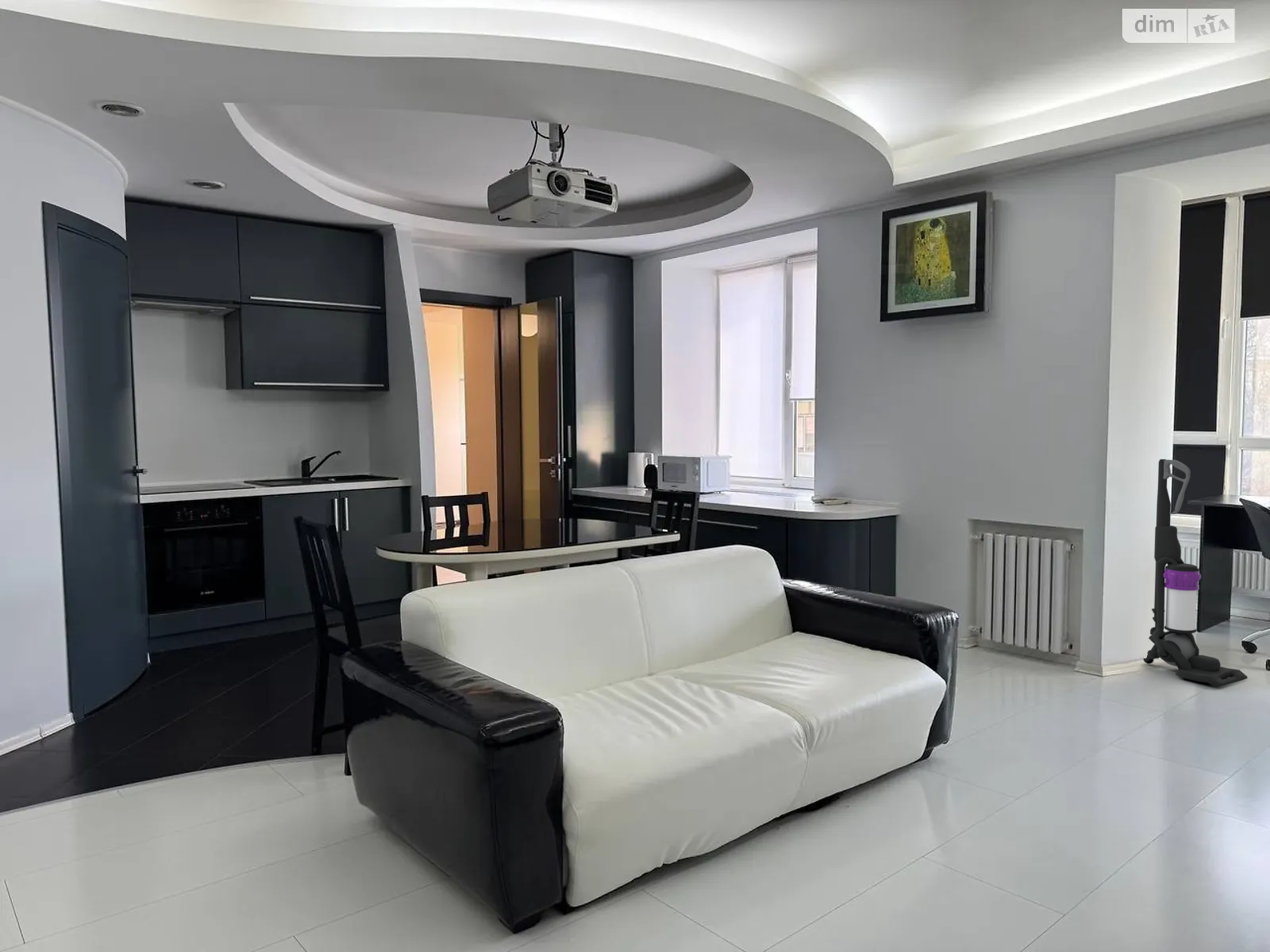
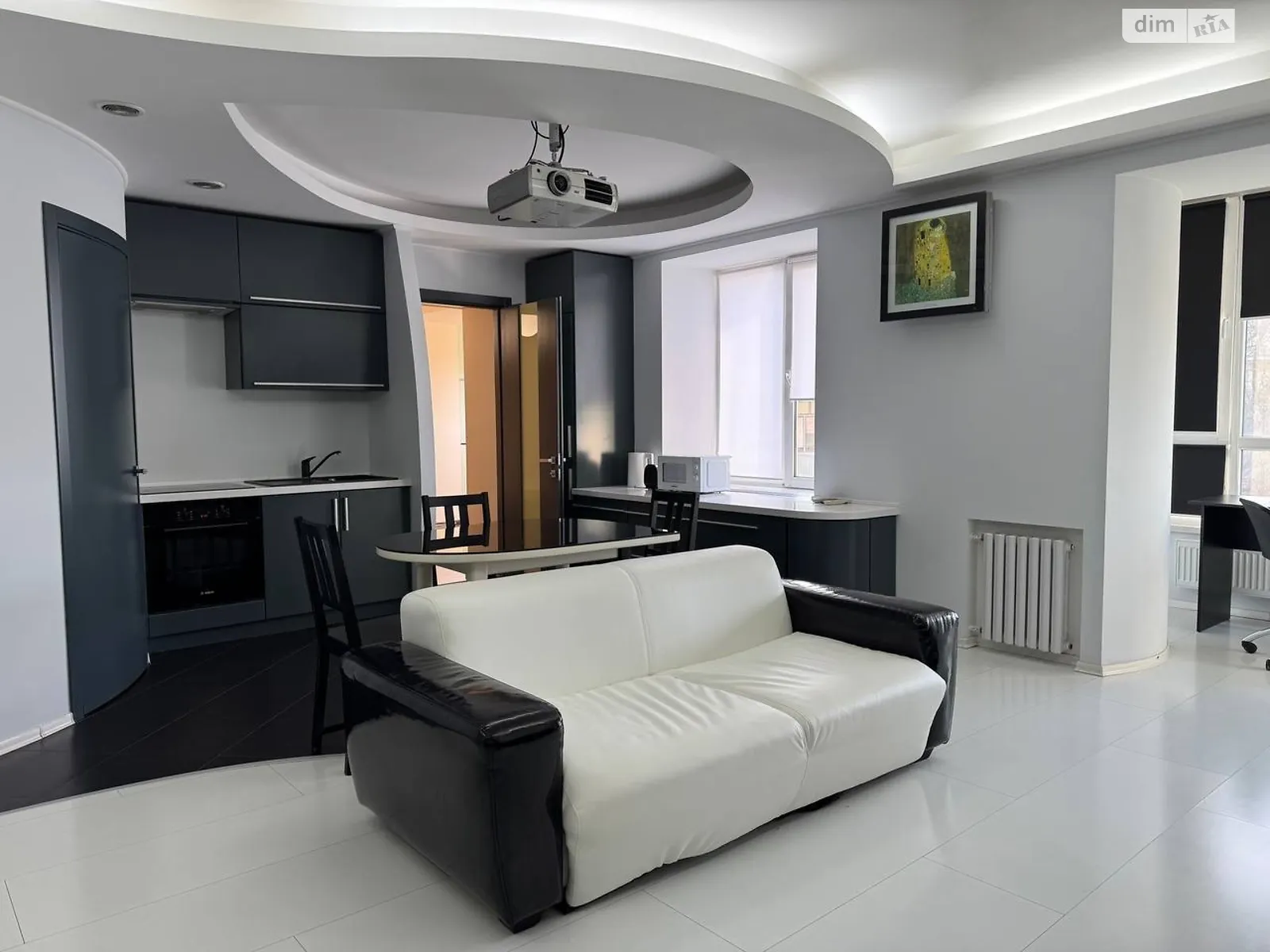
- vacuum cleaner [1142,459,1249,688]
